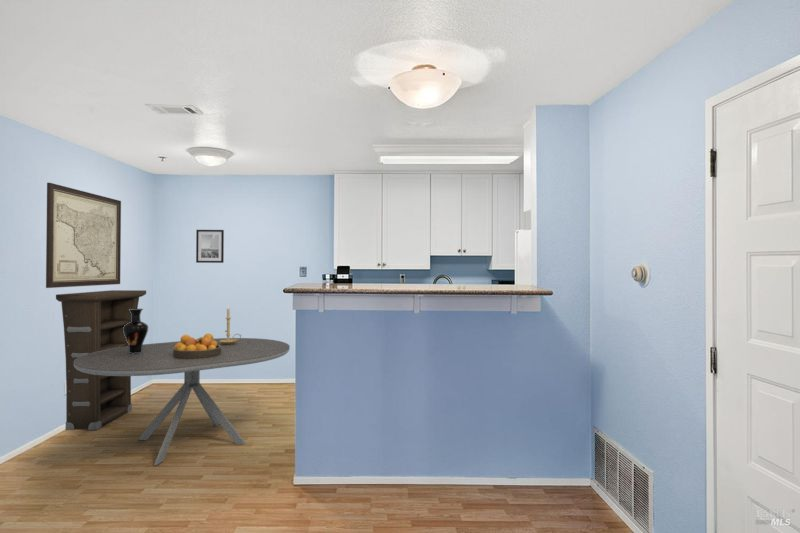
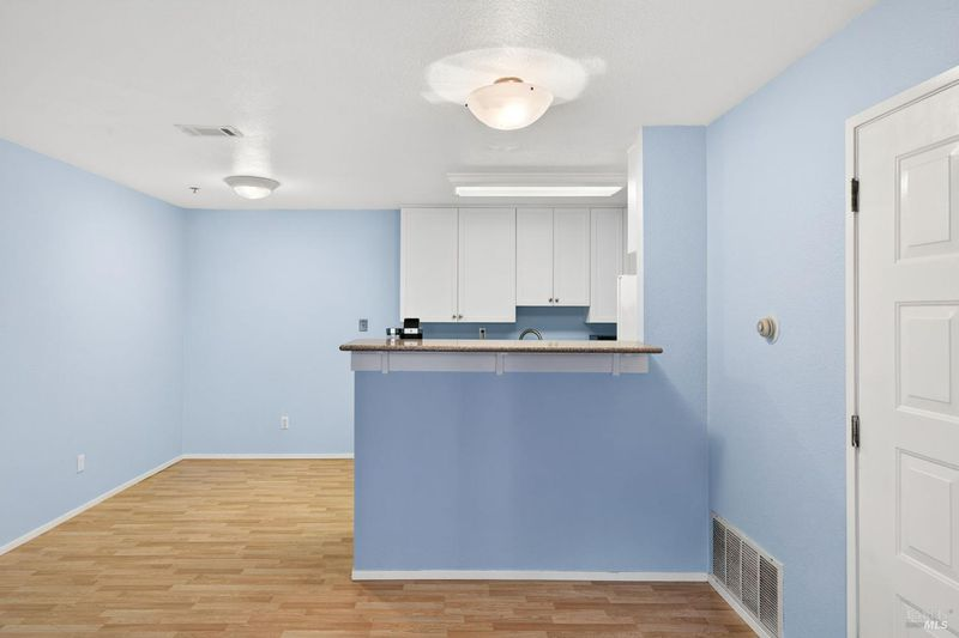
- dining table [74,337,291,466]
- cabinet [55,289,147,431]
- wall art [45,182,122,289]
- wall art [195,229,225,264]
- candle holder [220,304,242,344]
- vase [123,308,149,354]
- fruit bowl [173,333,221,358]
